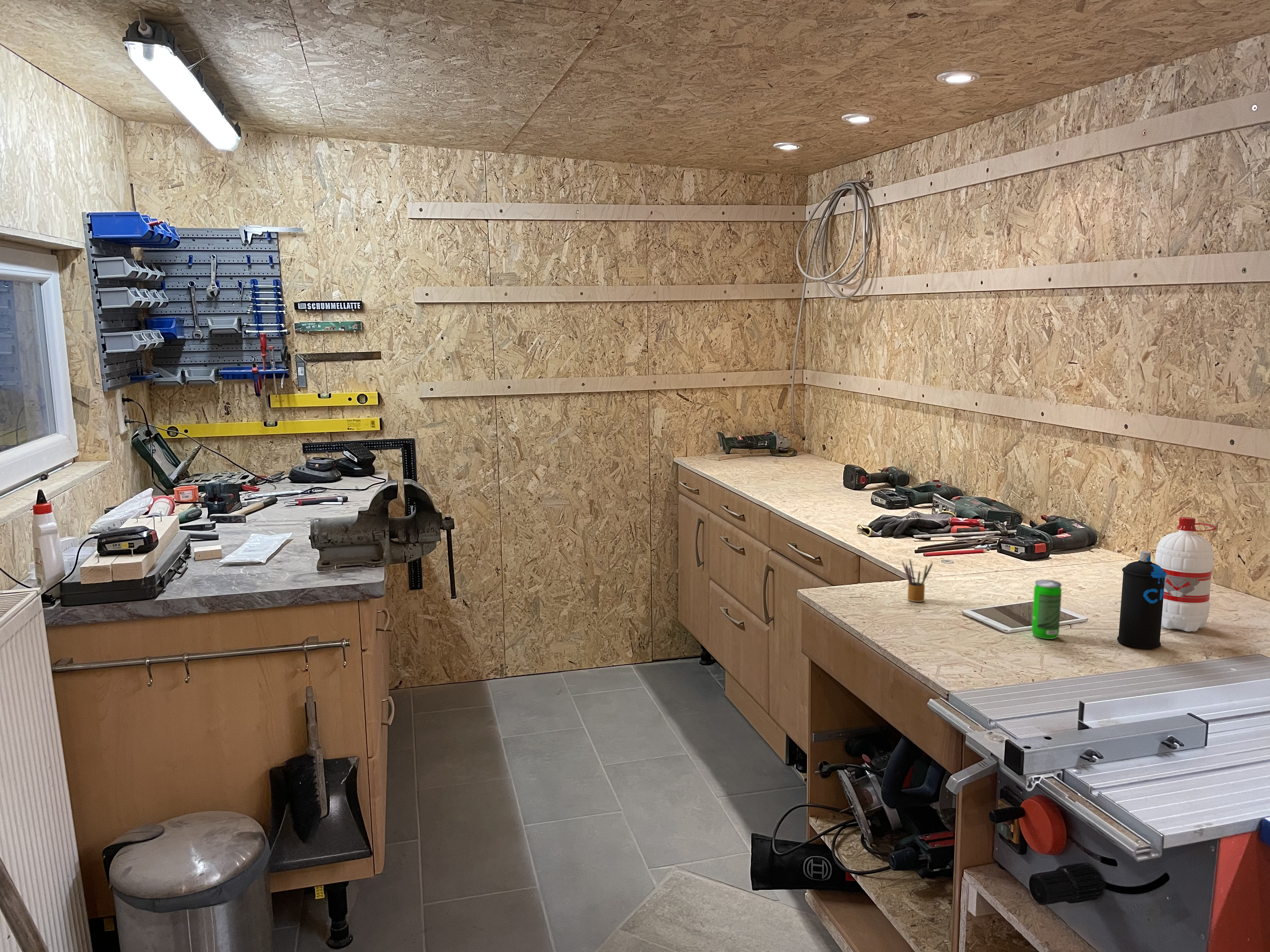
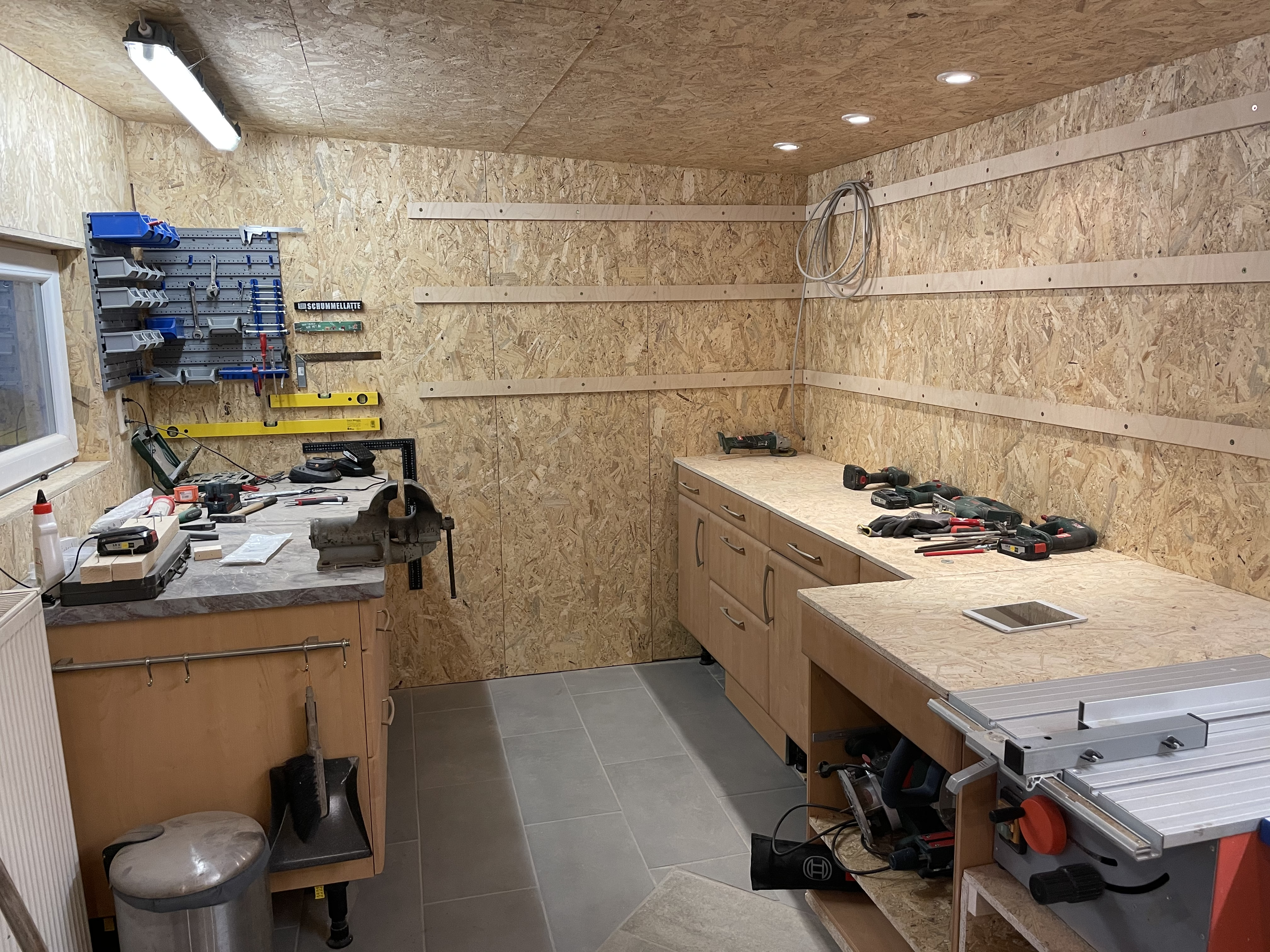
- aerosol can [1117,551,1167,649]
- pencil box [902,558,933,602]
- beverage can [1032,579,1062,639]
- water bottle [1155,516,1217,632]
